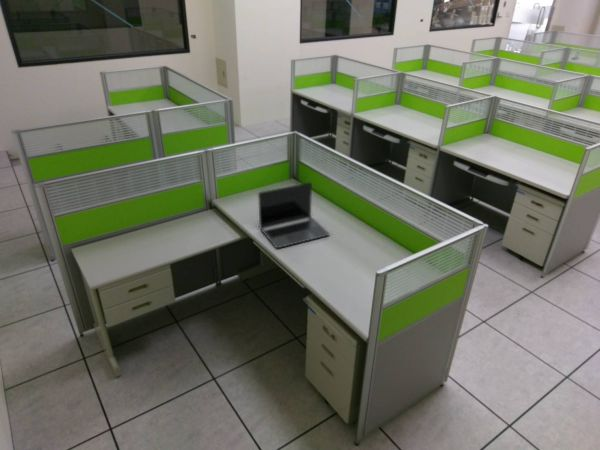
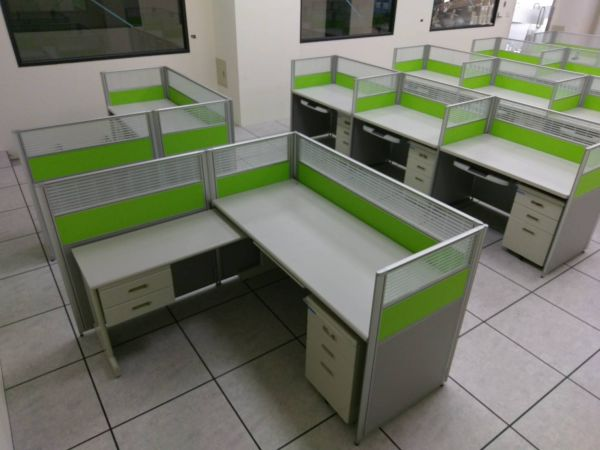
- laptop [257,181,331,249]
